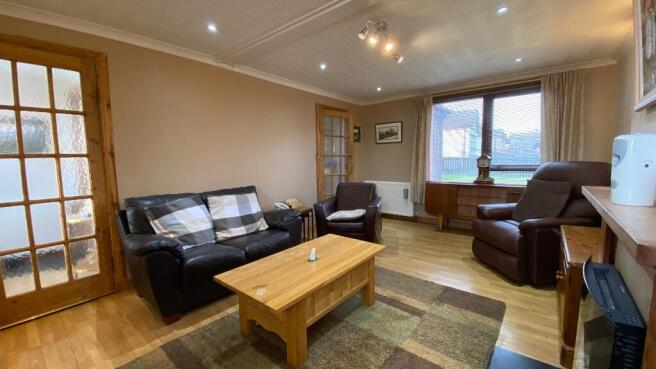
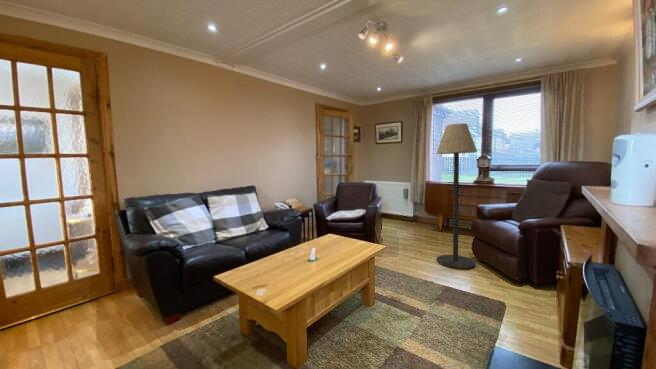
+ floor lamp [435,123,478,270]
